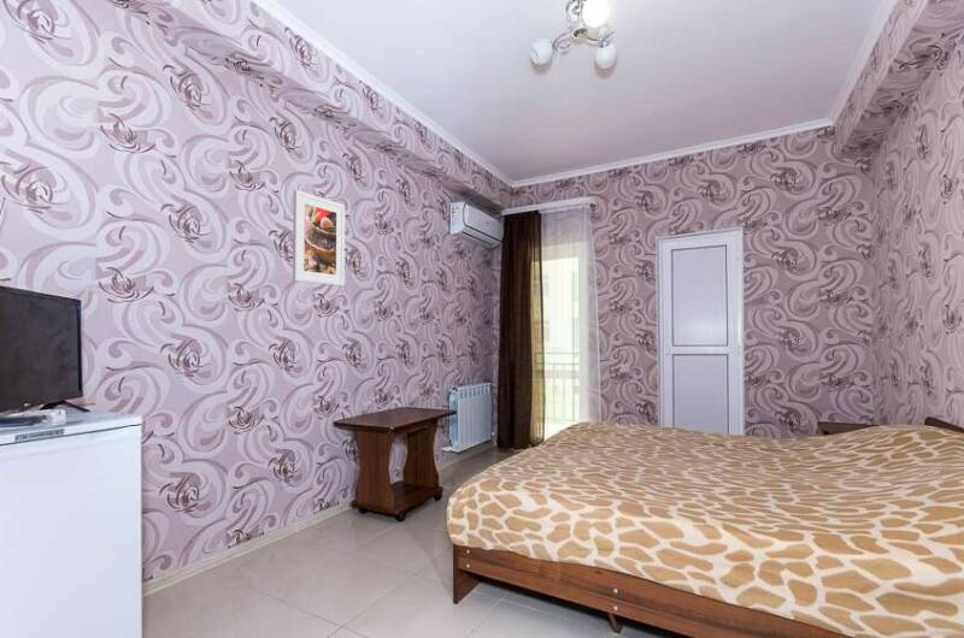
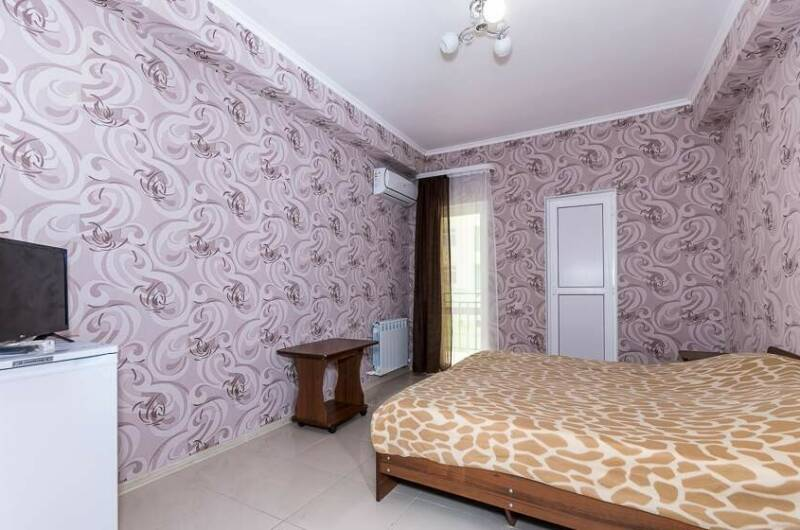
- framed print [292,189,346,286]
